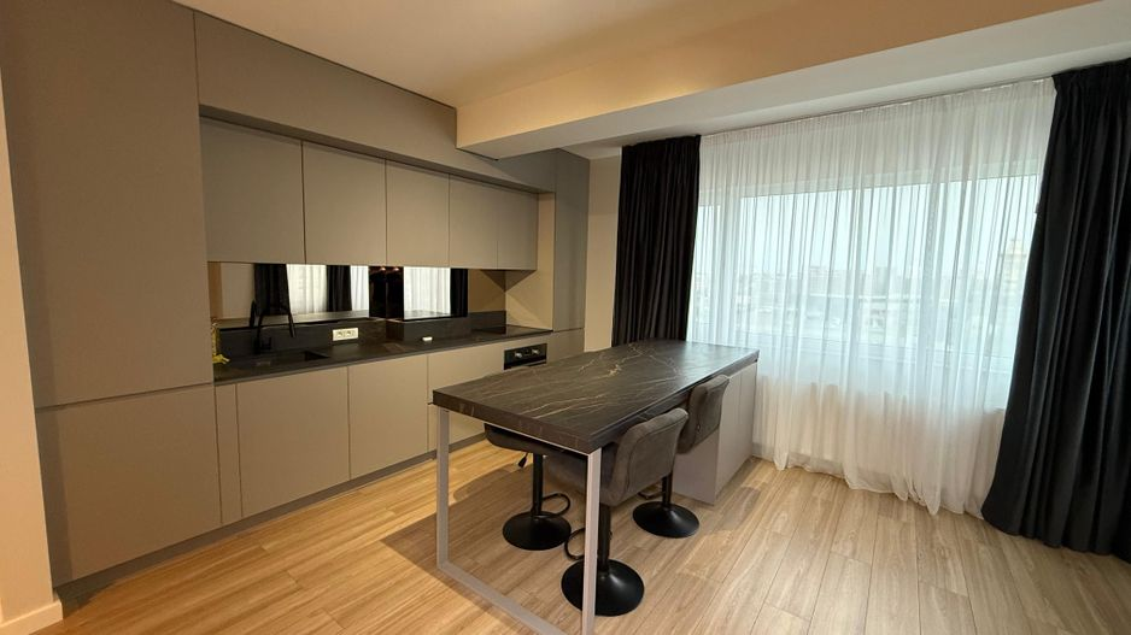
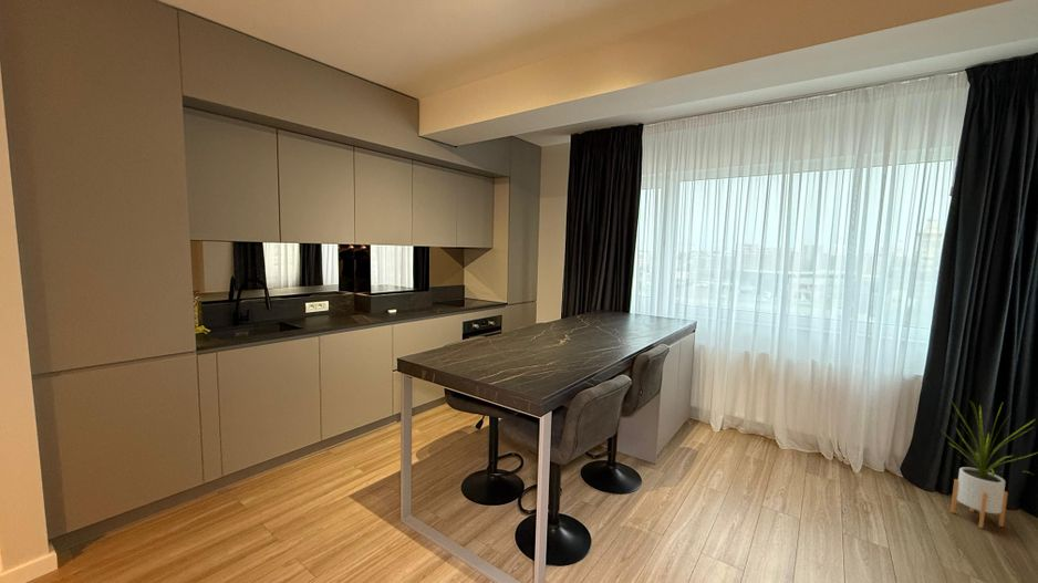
+ house plant [940,400,1038,529]
